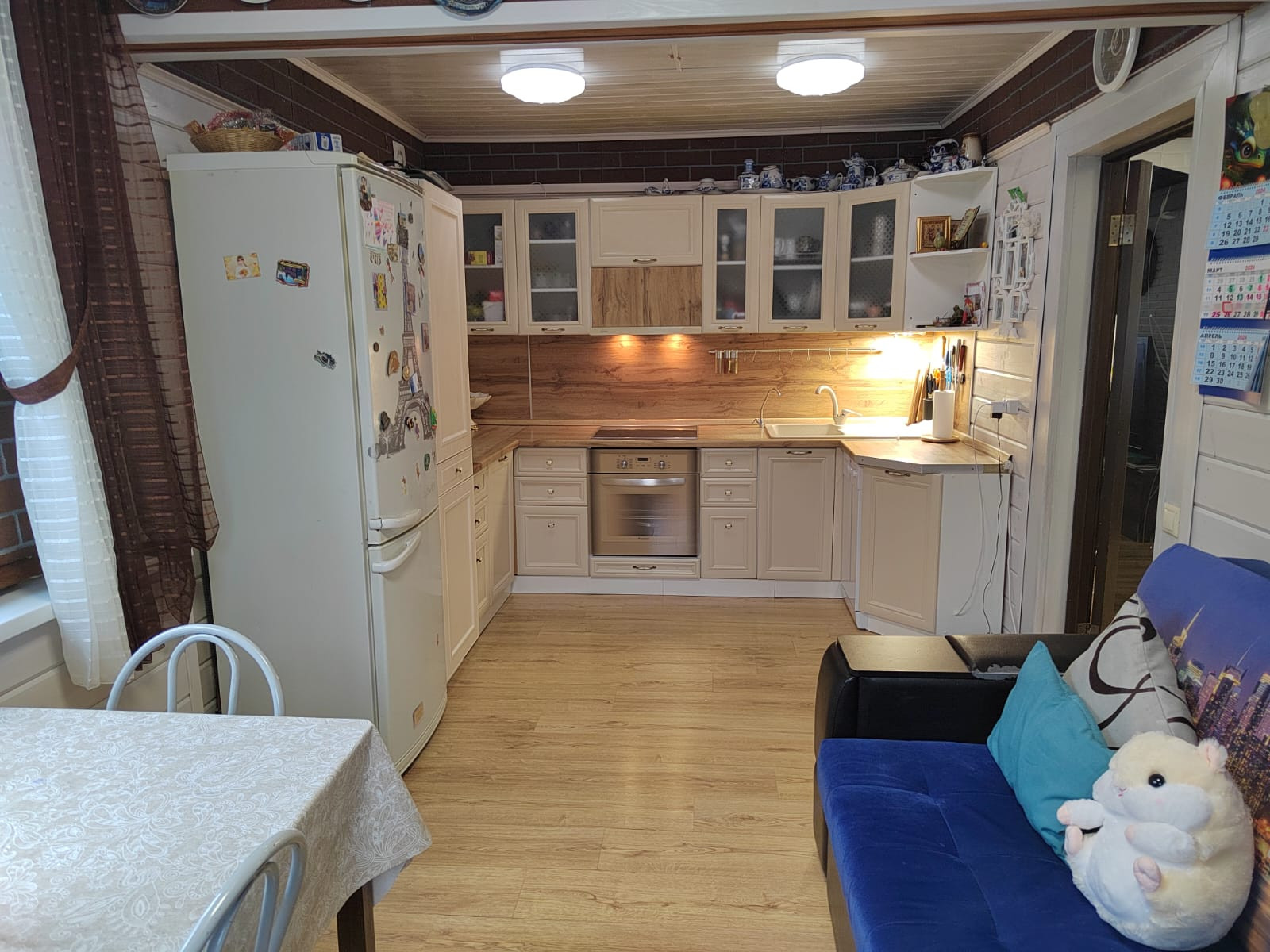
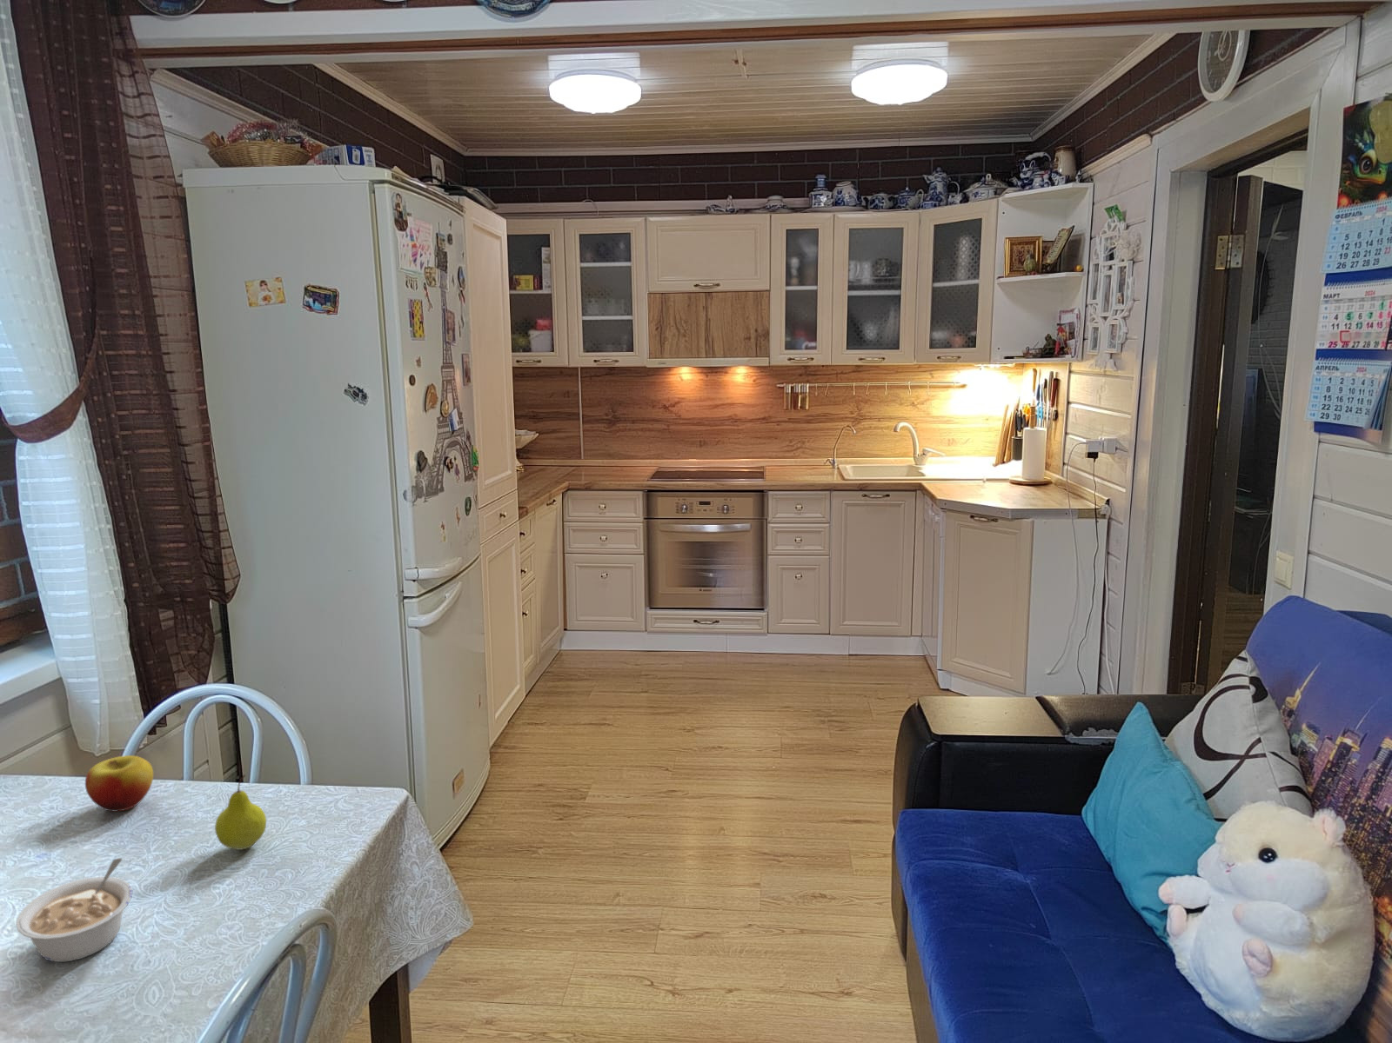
+ fruit [214,773,267,851]
+ legume [14,857,133,963]
+ apple [84,755,153,813]
